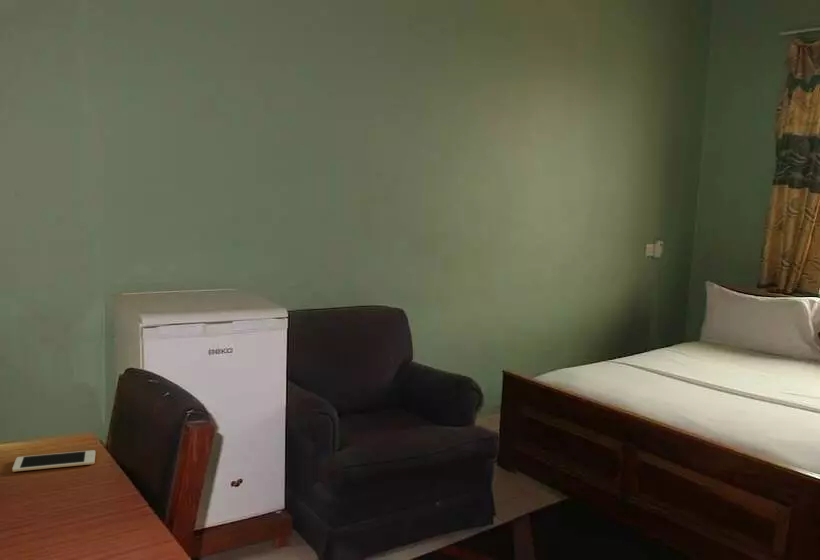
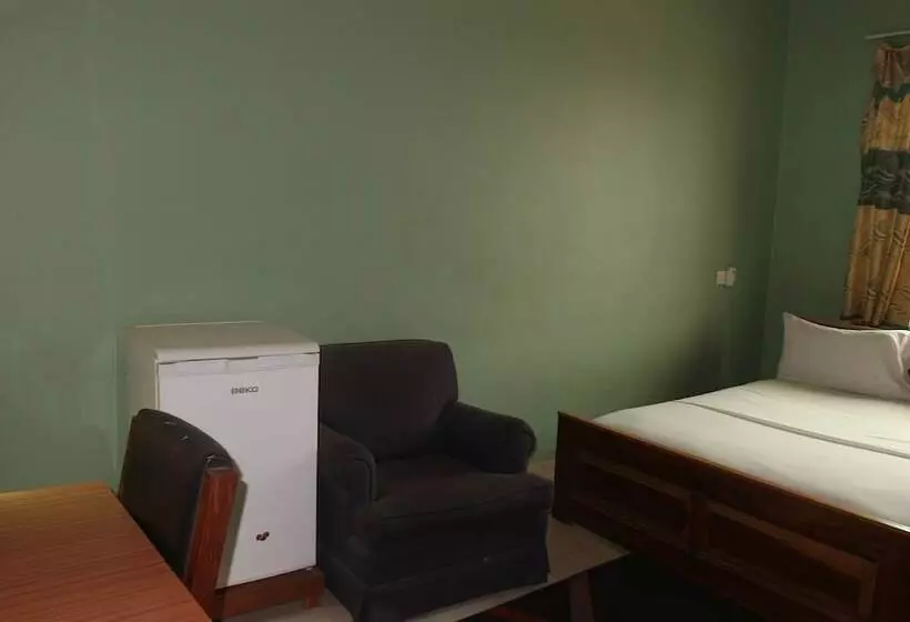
- cell phone [11,449,96,473]
